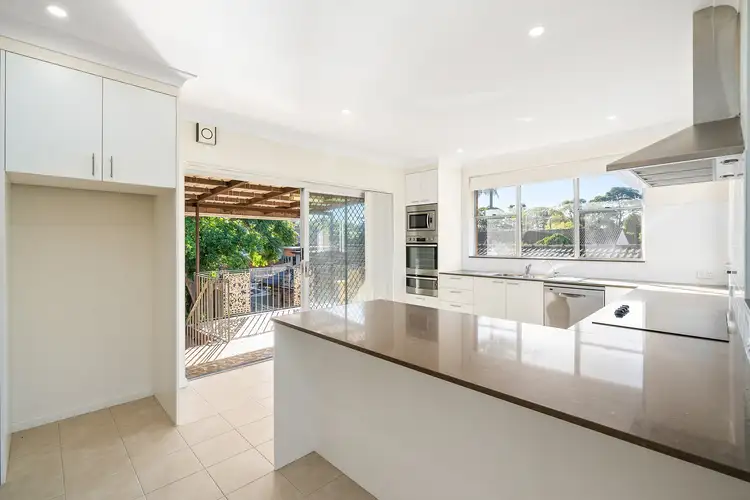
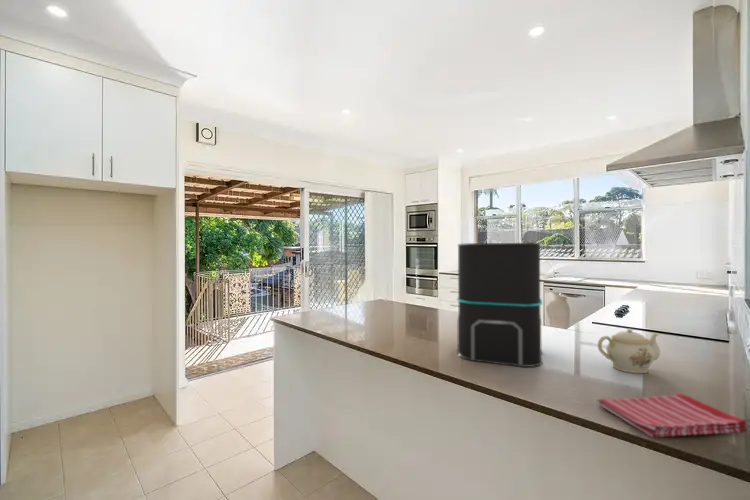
+ teapot [597,328,661,374]
+ speaker [455,242,544,368]
+ dish towel [596,393,749,438]
